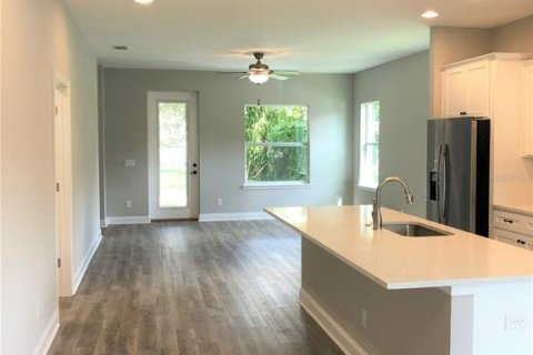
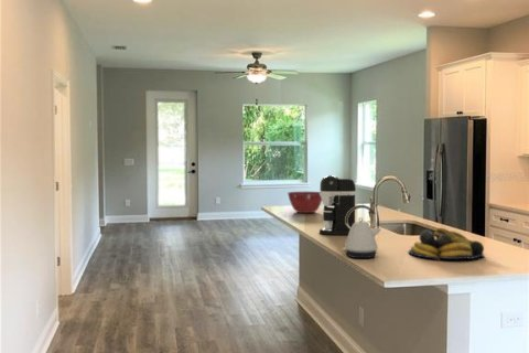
+ fruit bowl [407,226,486,260]
+ coffee maker [319,174,357,236]
+ mixing bowl [287,191,323,214]
+ kettle [341,204,382,259]
